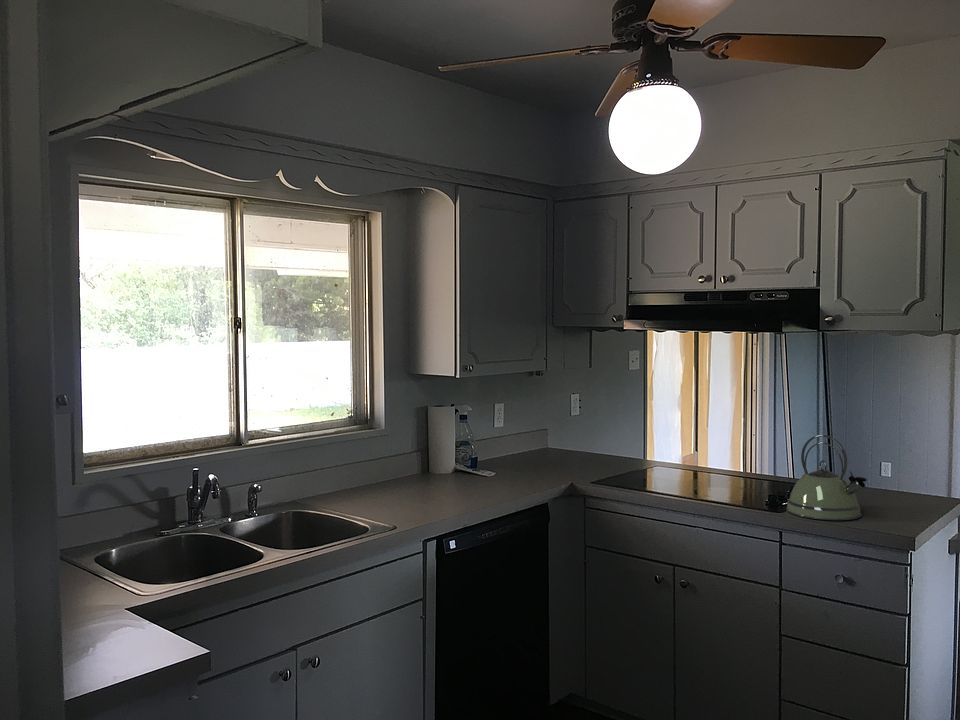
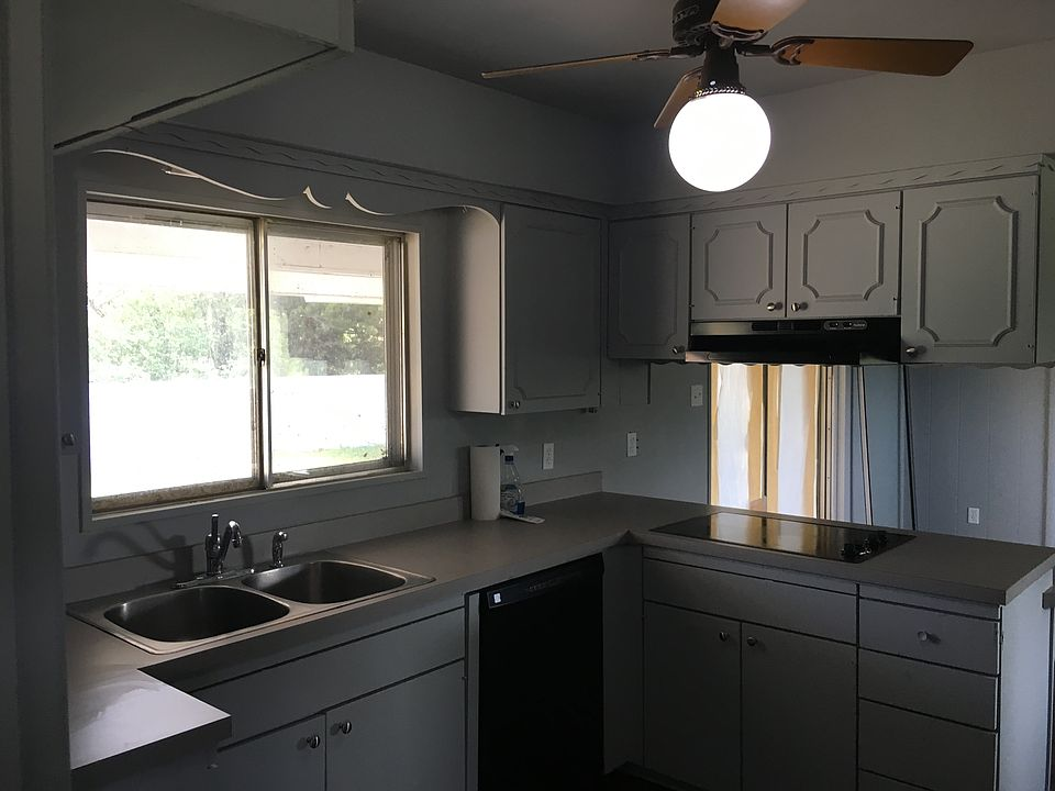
- kettle [785,434,868,521]
